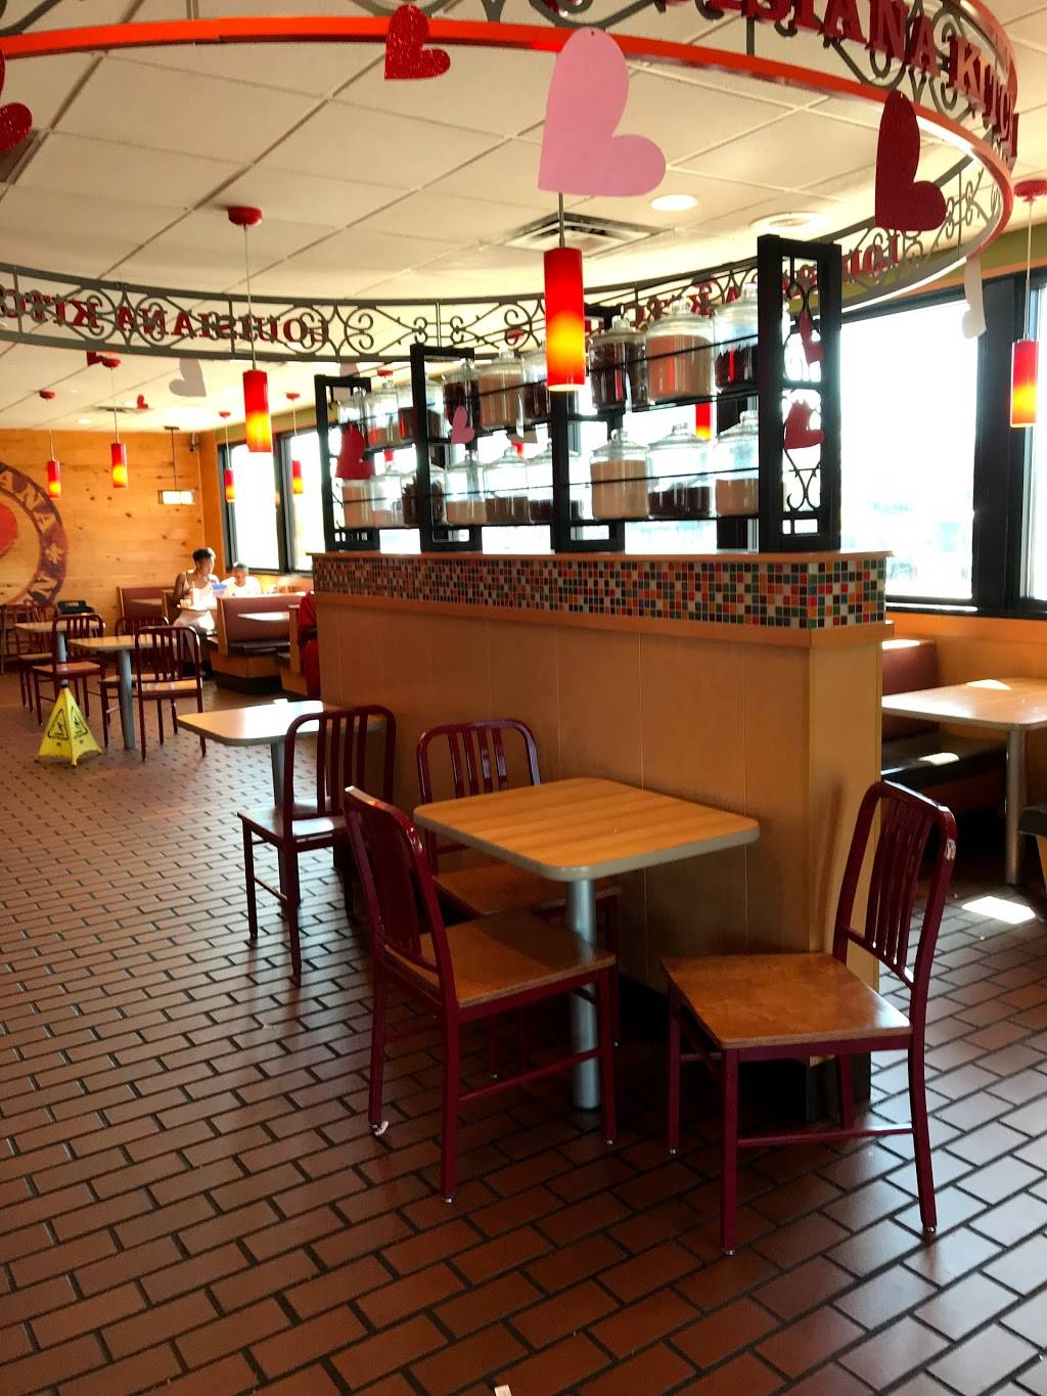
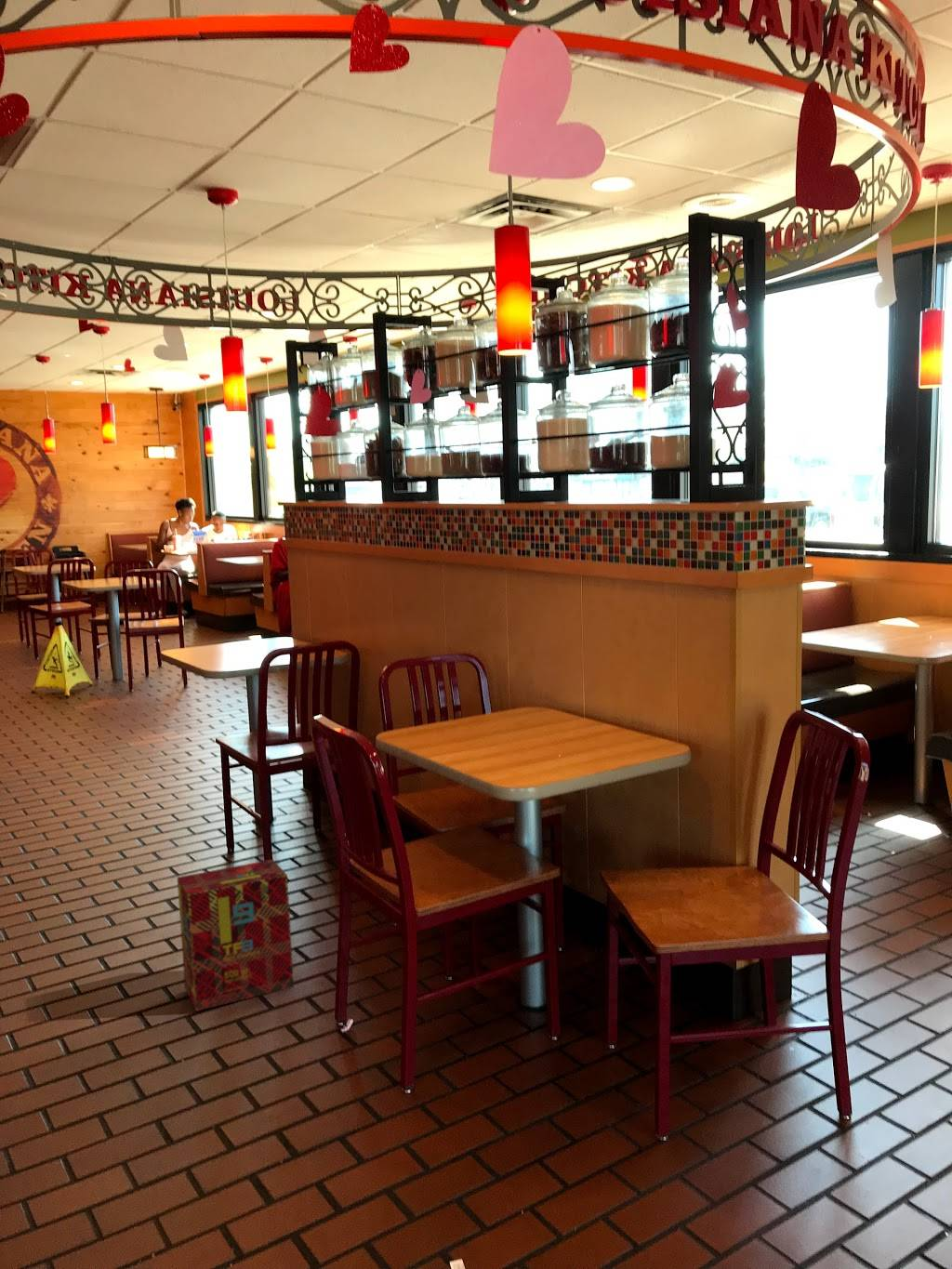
+ product box [177,858,295,1012]
